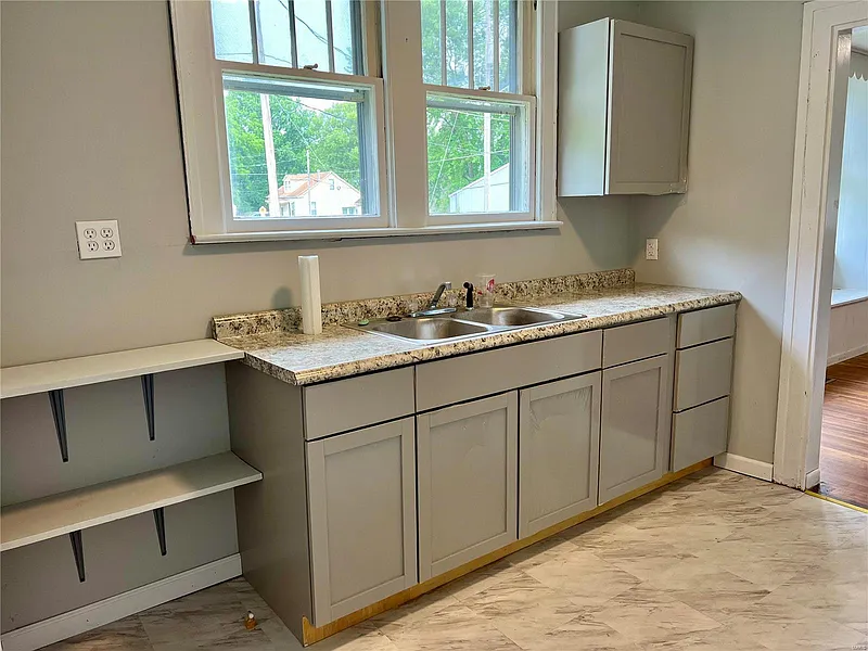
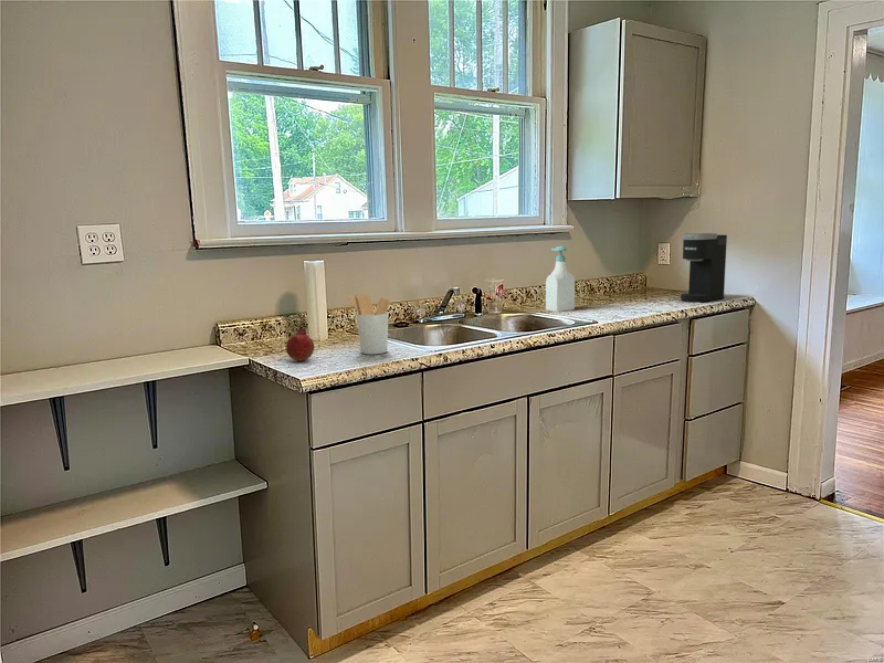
+ soap bottle [545,245,576,313]
+ coffee maker [680,232,728,304]
+ utensil holder [347,293,391,355]
+ fruit [285,327,315,362]
